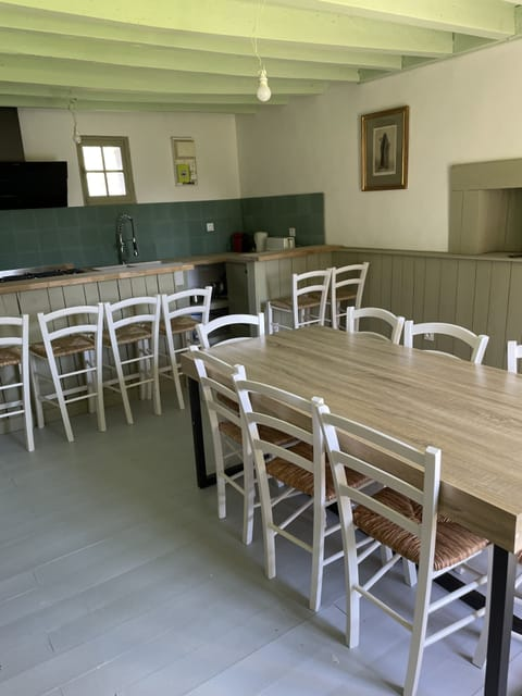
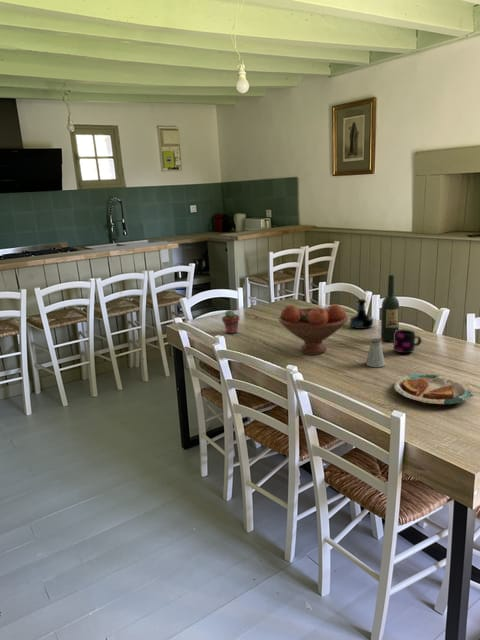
+ tequila bottle [349,298,374,330]
+ fruit bowl [277,303,349,356]
+ mug [392,328,423,354]
+ potted succulent [221,309,240,334]
+ wine bottle [380,274,400,343]
+ plate [393,373,475,406]
+ saltshaker [365,338,386,368]
